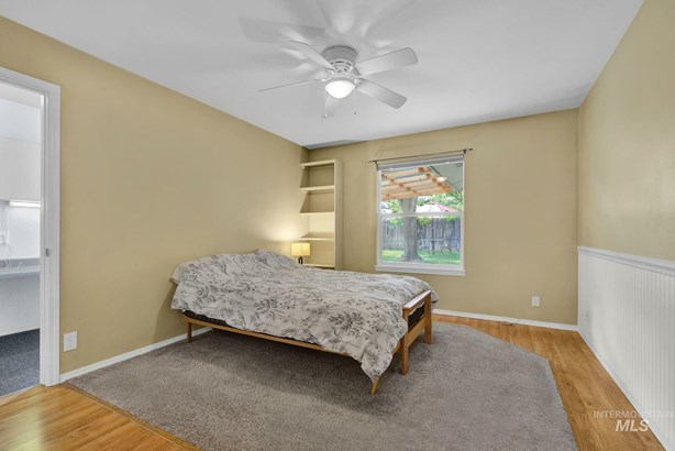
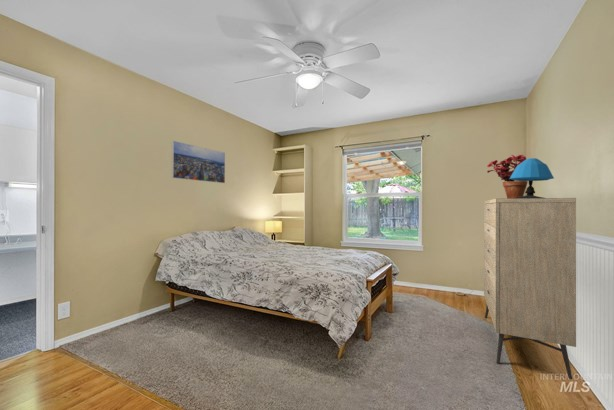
+ potted plant [486,154,529,199]
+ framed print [170,140,226,184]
+ table lamp [510,157,555,198]
+ dresser [483,197,577,380]
